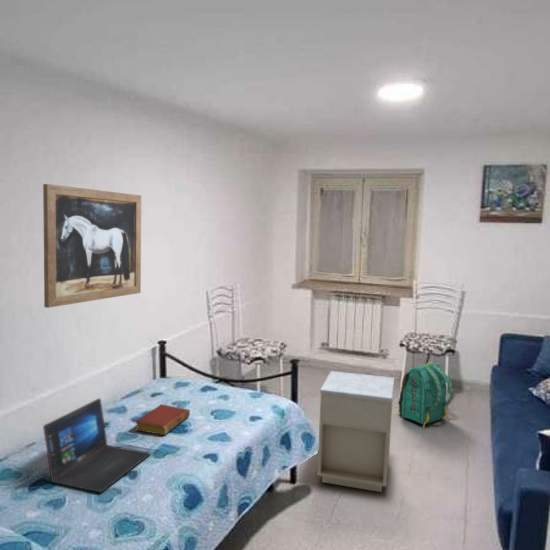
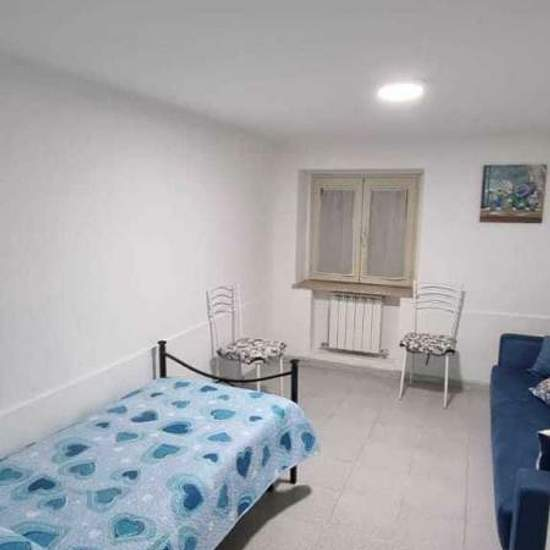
- laptop [42,397,151,493]
- backpack [397,361,455,429]
- nightstand [316,370,395,493]
- book [134,403,191,436]
- wall art [42,183,142,309]
